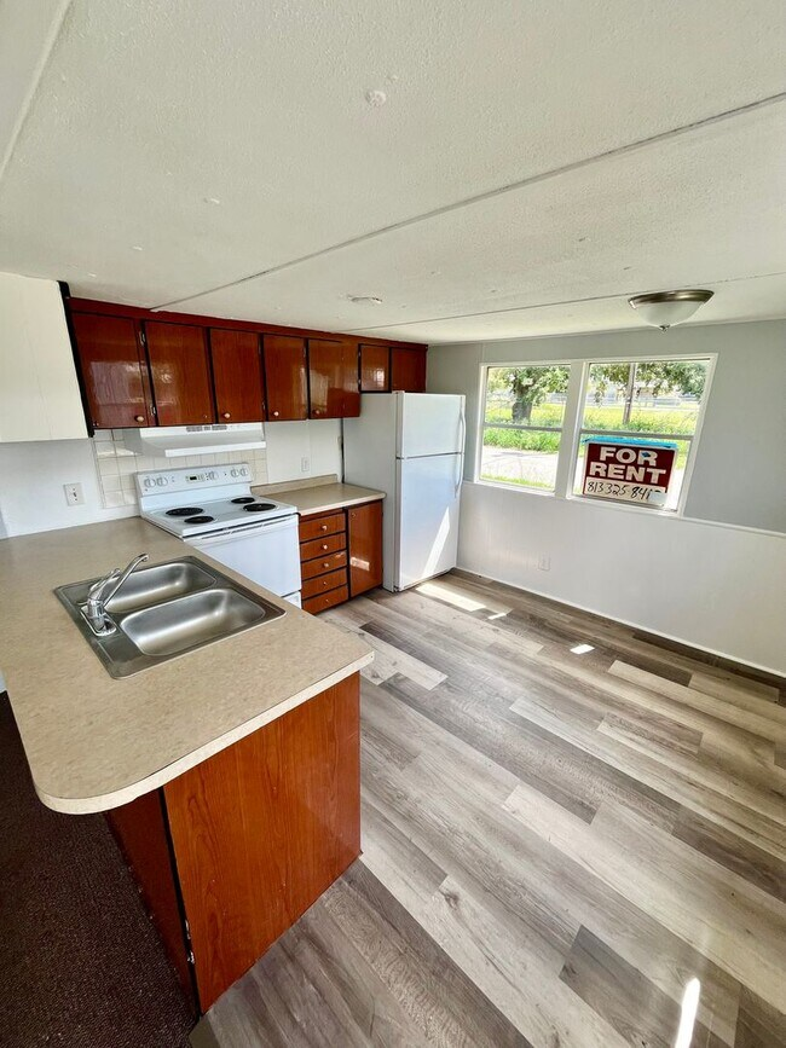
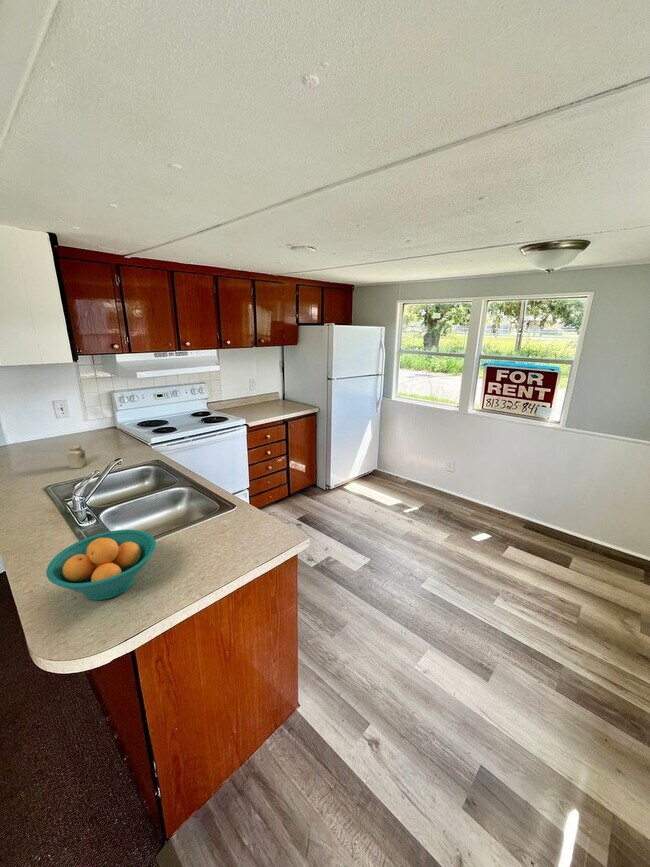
+ salt shaker [66,444,88,469]
+ fruit bowl [45,529,157,601]
